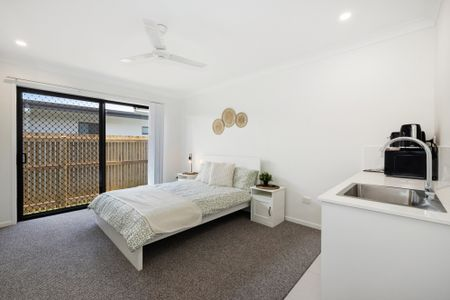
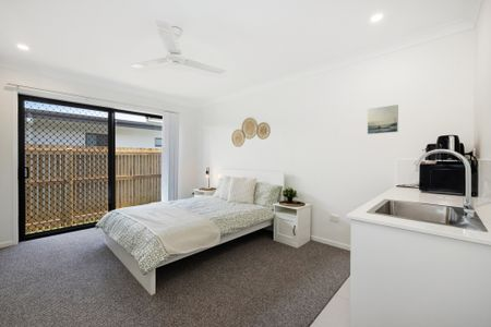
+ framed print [367,104,399,135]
